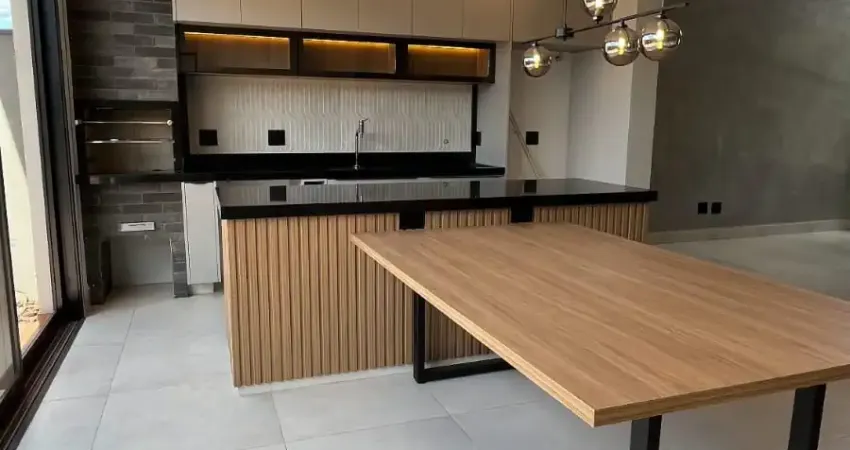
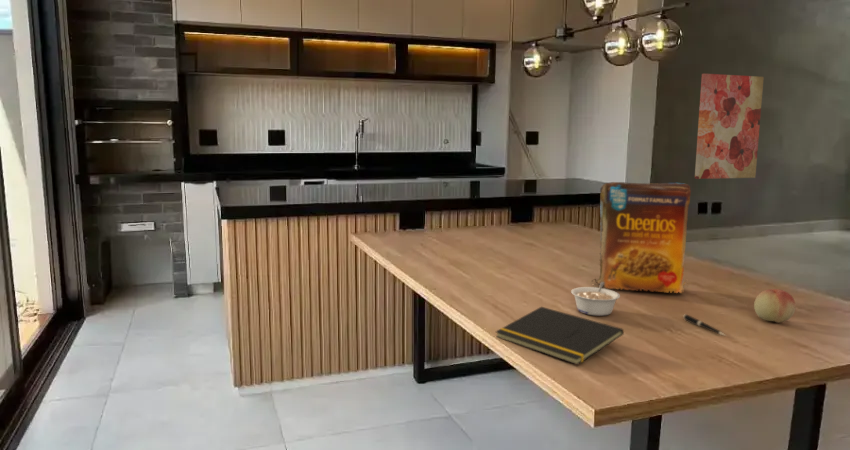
+ cereal box [590,181,692,295]
+ pen [682,313,727,337]
+ legume [570,281,621,317]
+ fruit [753,288,797,324]
+ wall art [694,73,765,180]
+ notepad [495,306,625,366]
